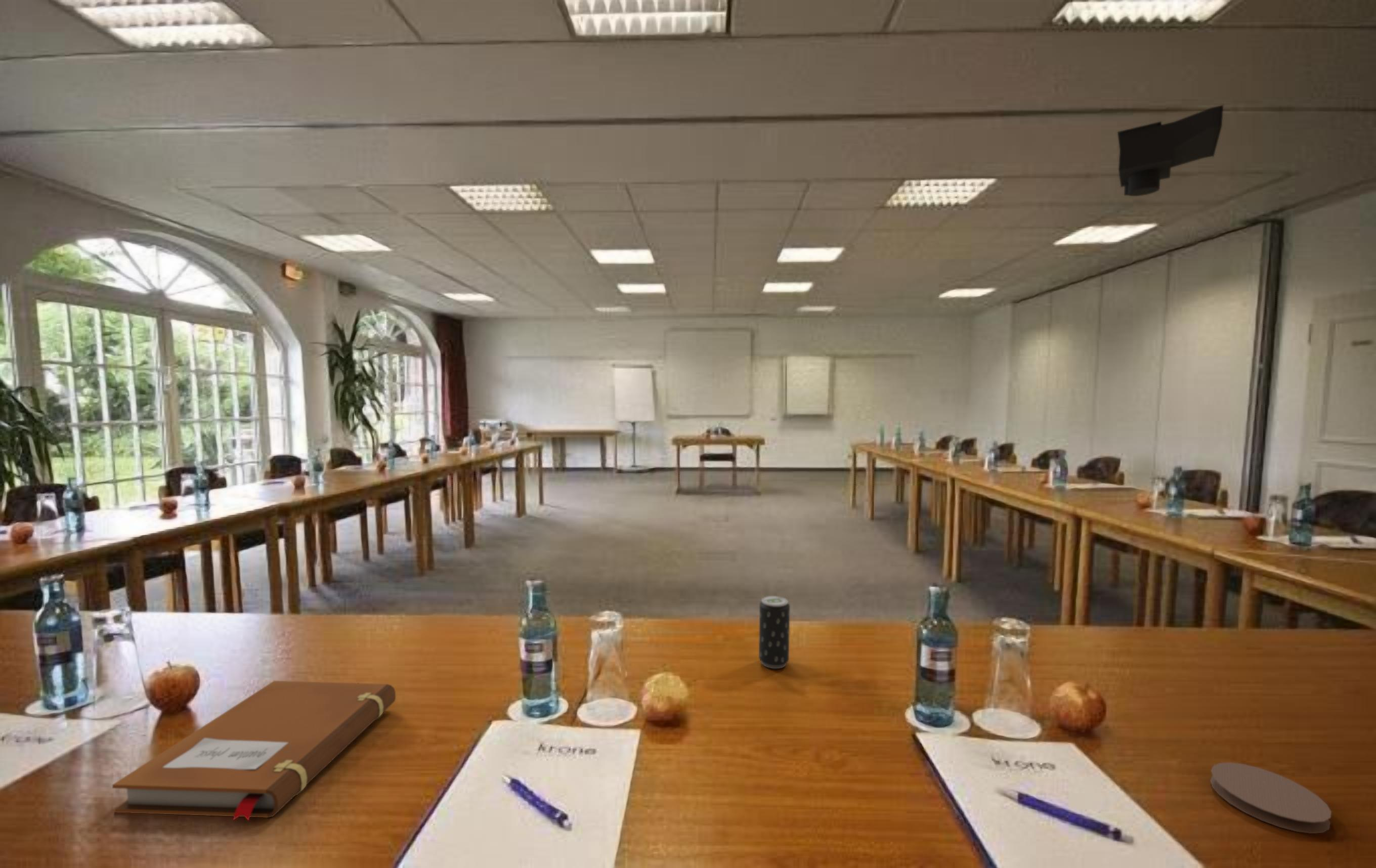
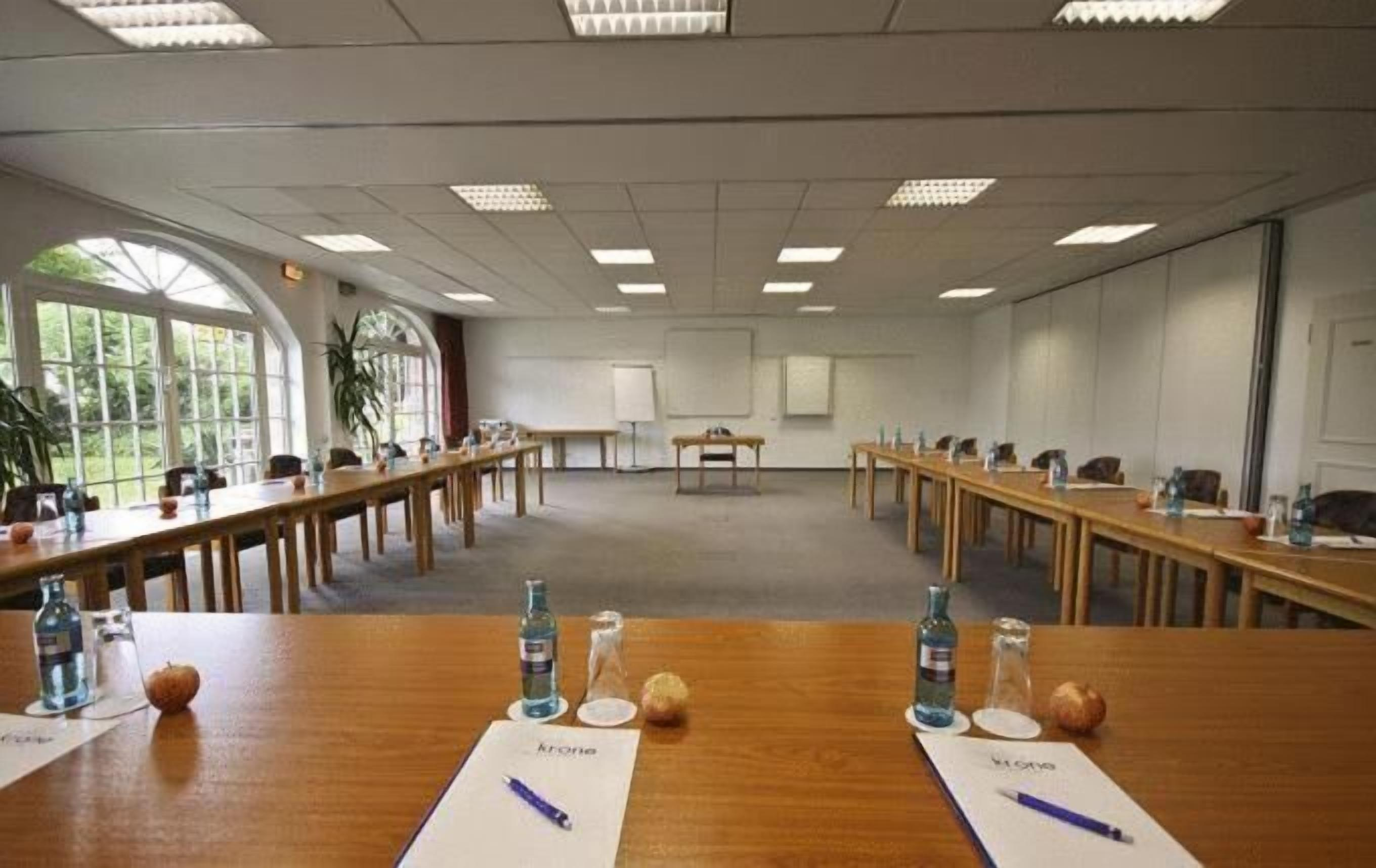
- beverage can [758,595,790,669]
- notebook [112,680,396,821]
- coaster [1210,762,1332,834]
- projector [1117,104,1224,197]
